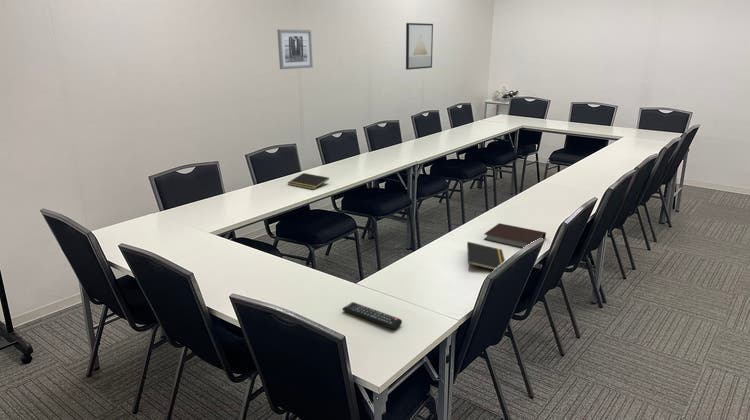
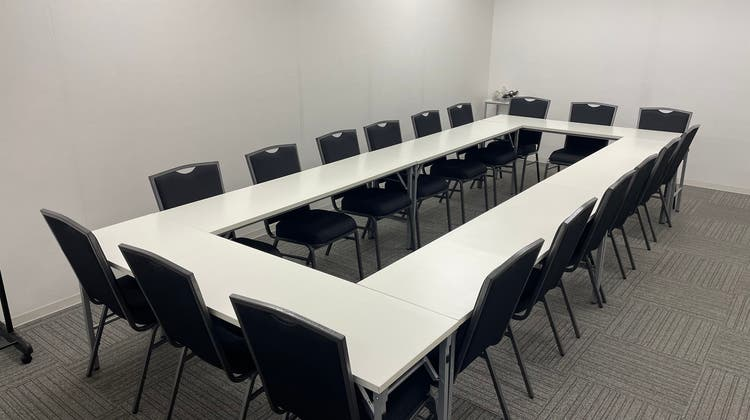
- wall art [276,29,314,70]
- remote control [341,301,403,331]
- notepad [466,241,505,272]
- notepad [287,172,330,190]
- notebook [483,222,547,249]
- wall art [405,22,434,71]
